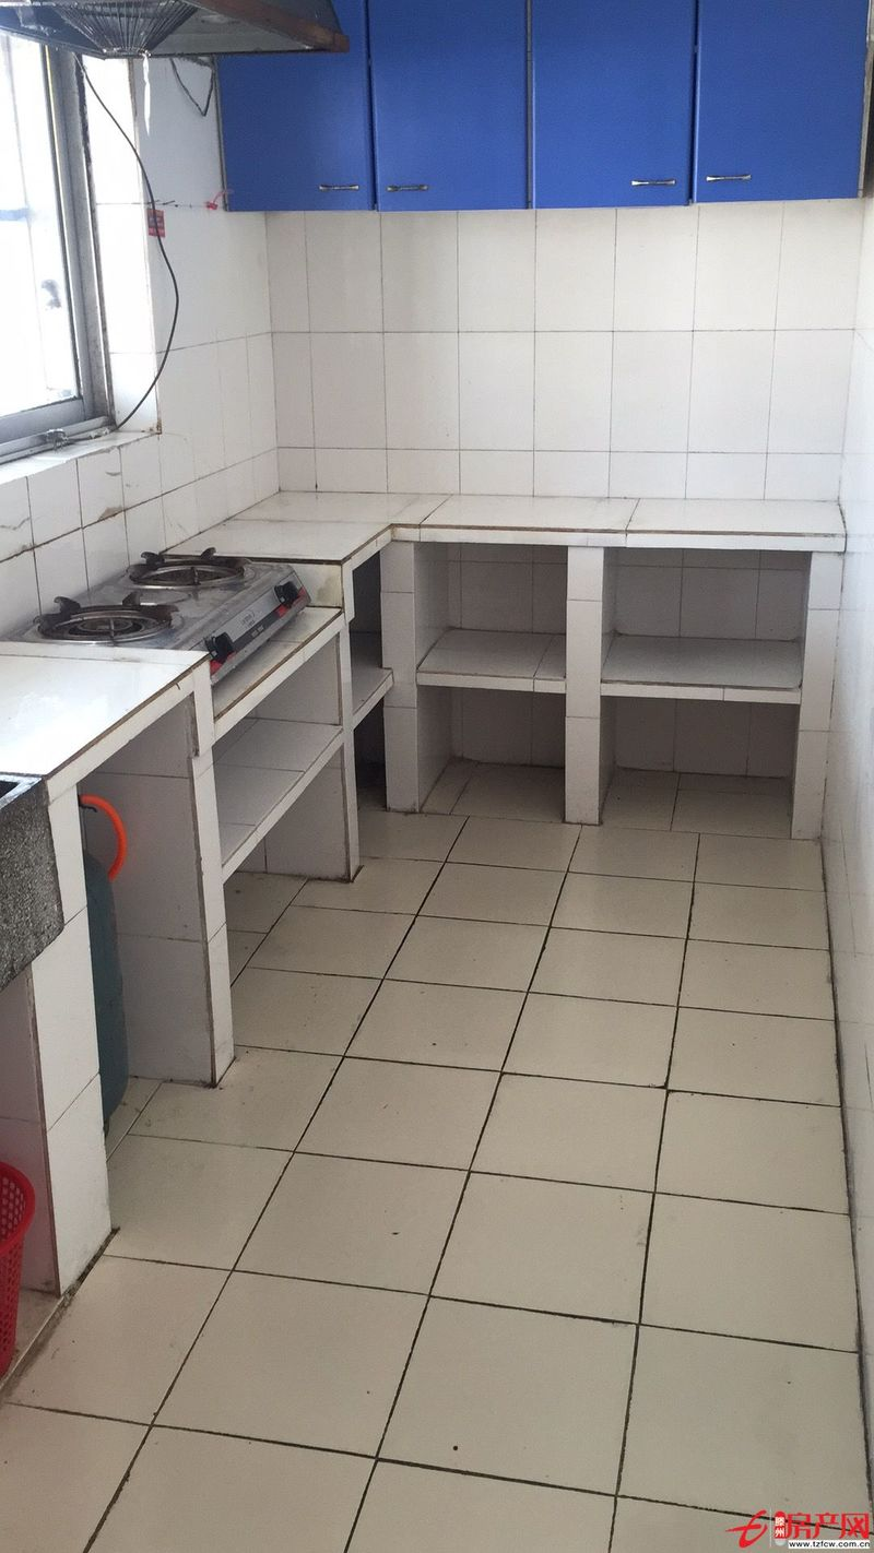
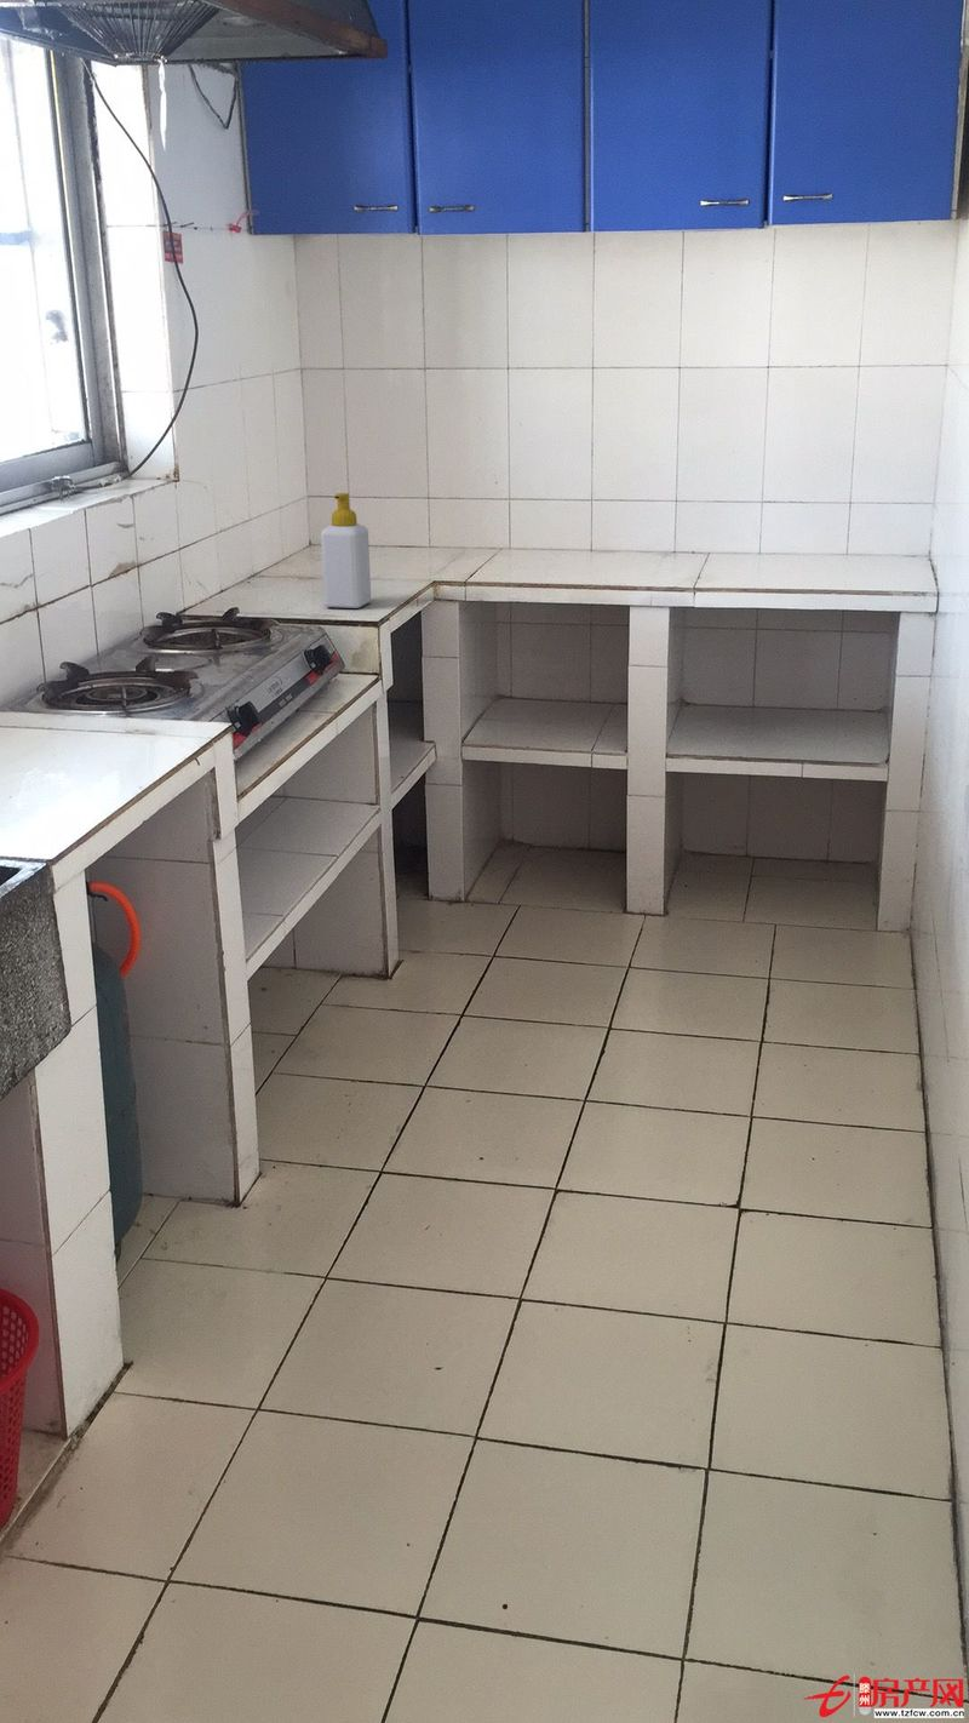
+ soap bottle [320,492,372,609]
